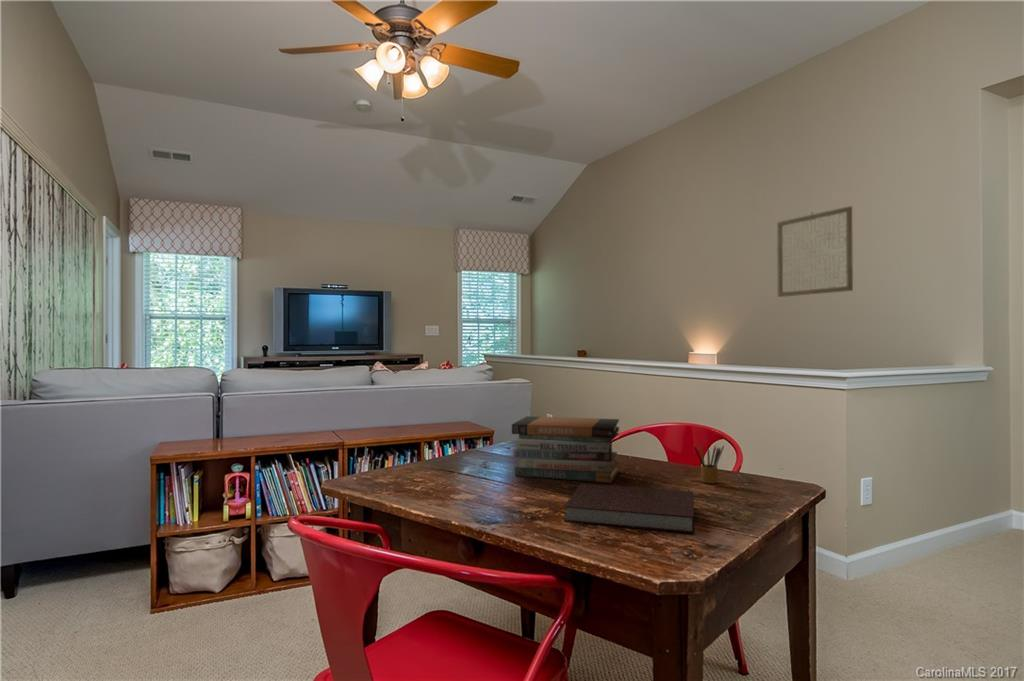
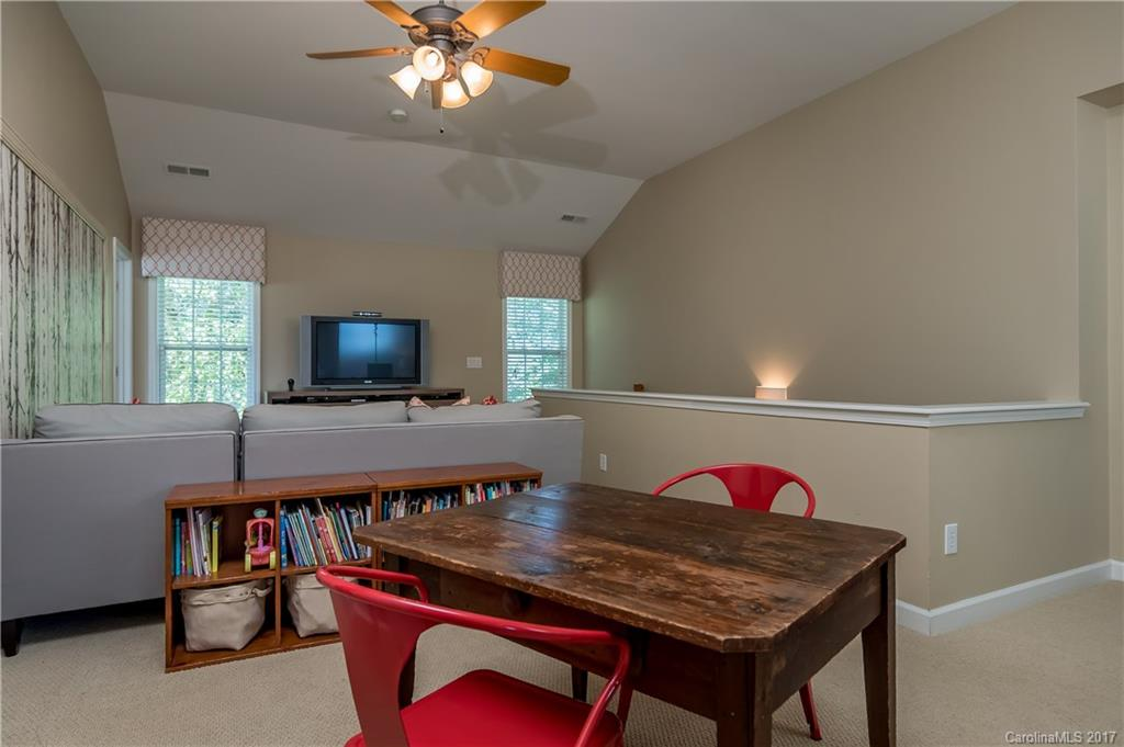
- notebook [563,483,695,534]
- pencil box [692,443,725,484]
- wall art [776,205,854,298]
- book stack [511,415,620,484]
